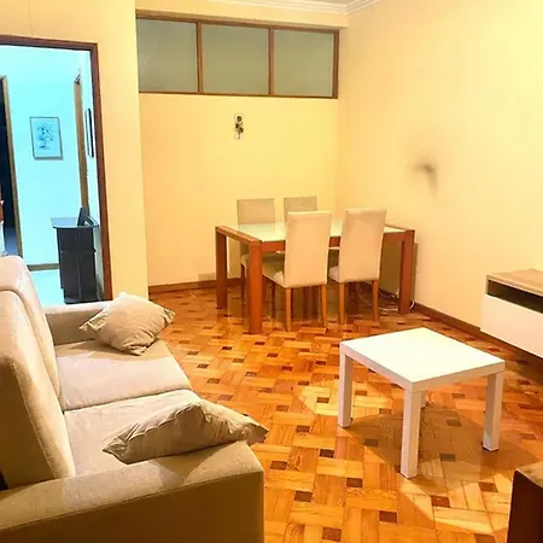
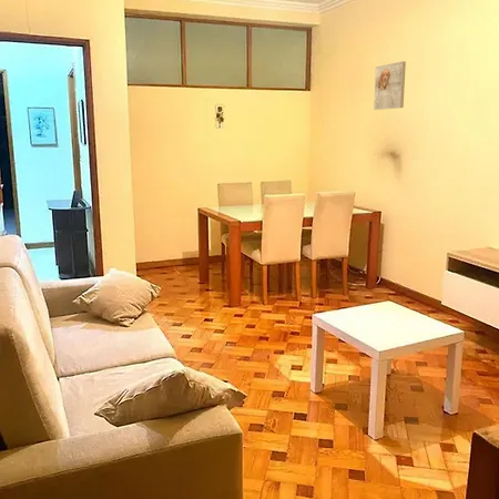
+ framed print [373,60,407,111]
